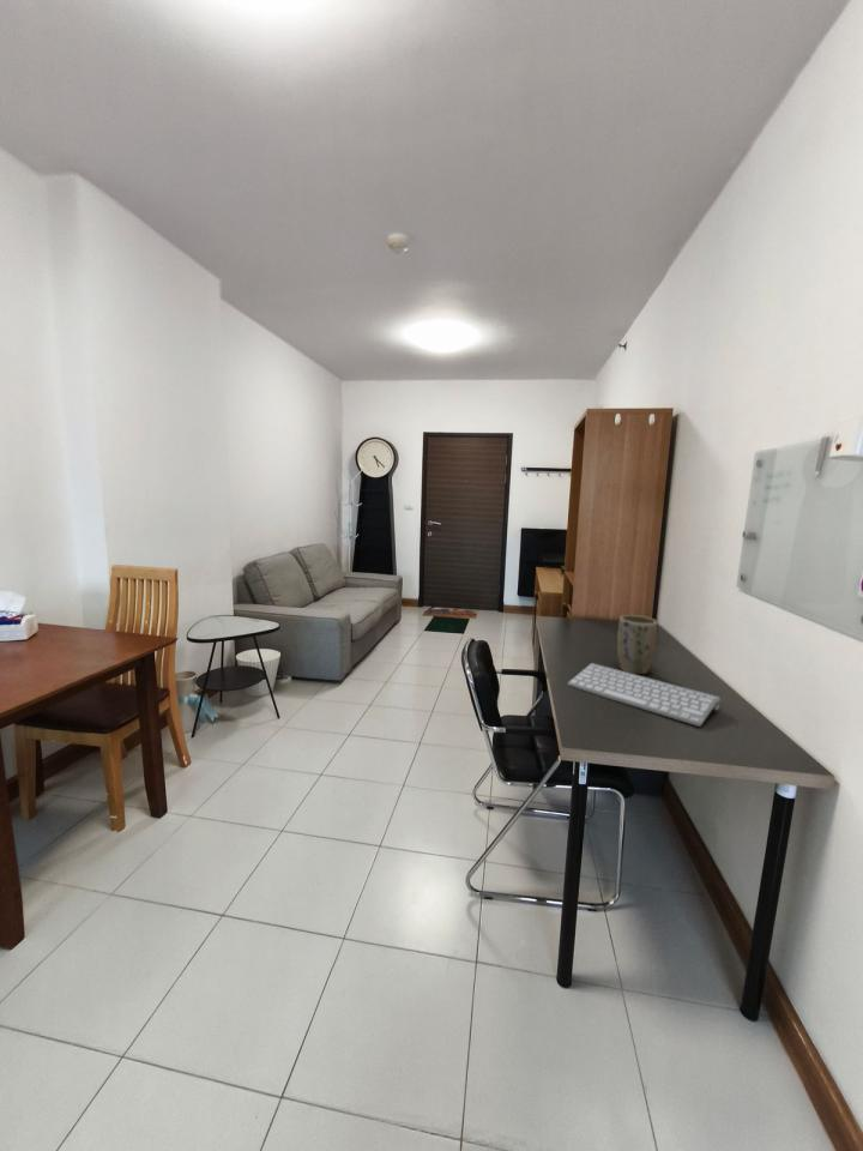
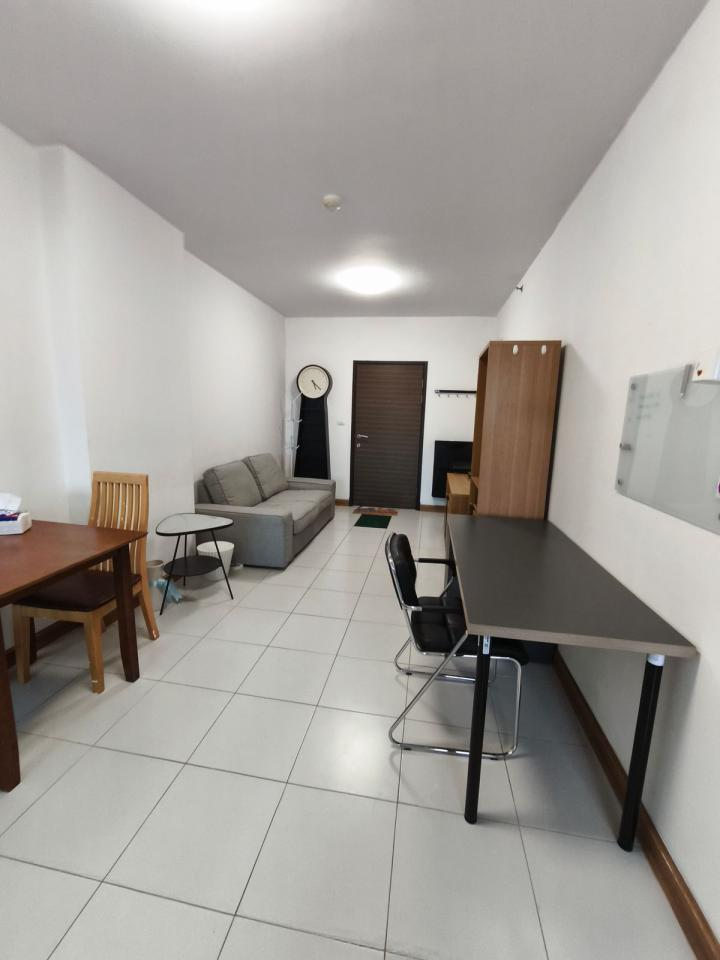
- plant pot [616,614,658,675]
- computer keyboard [567,662,722,728]
